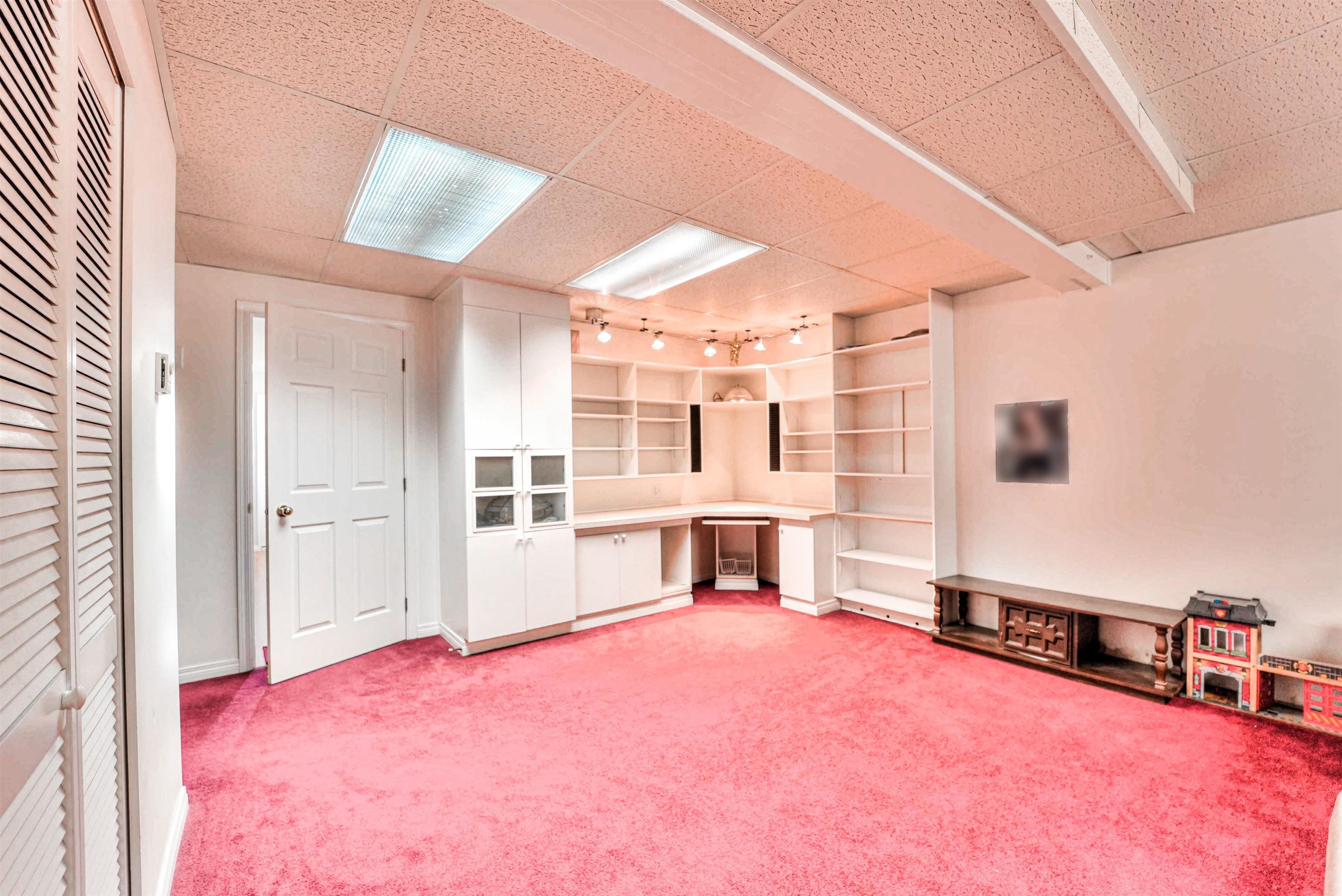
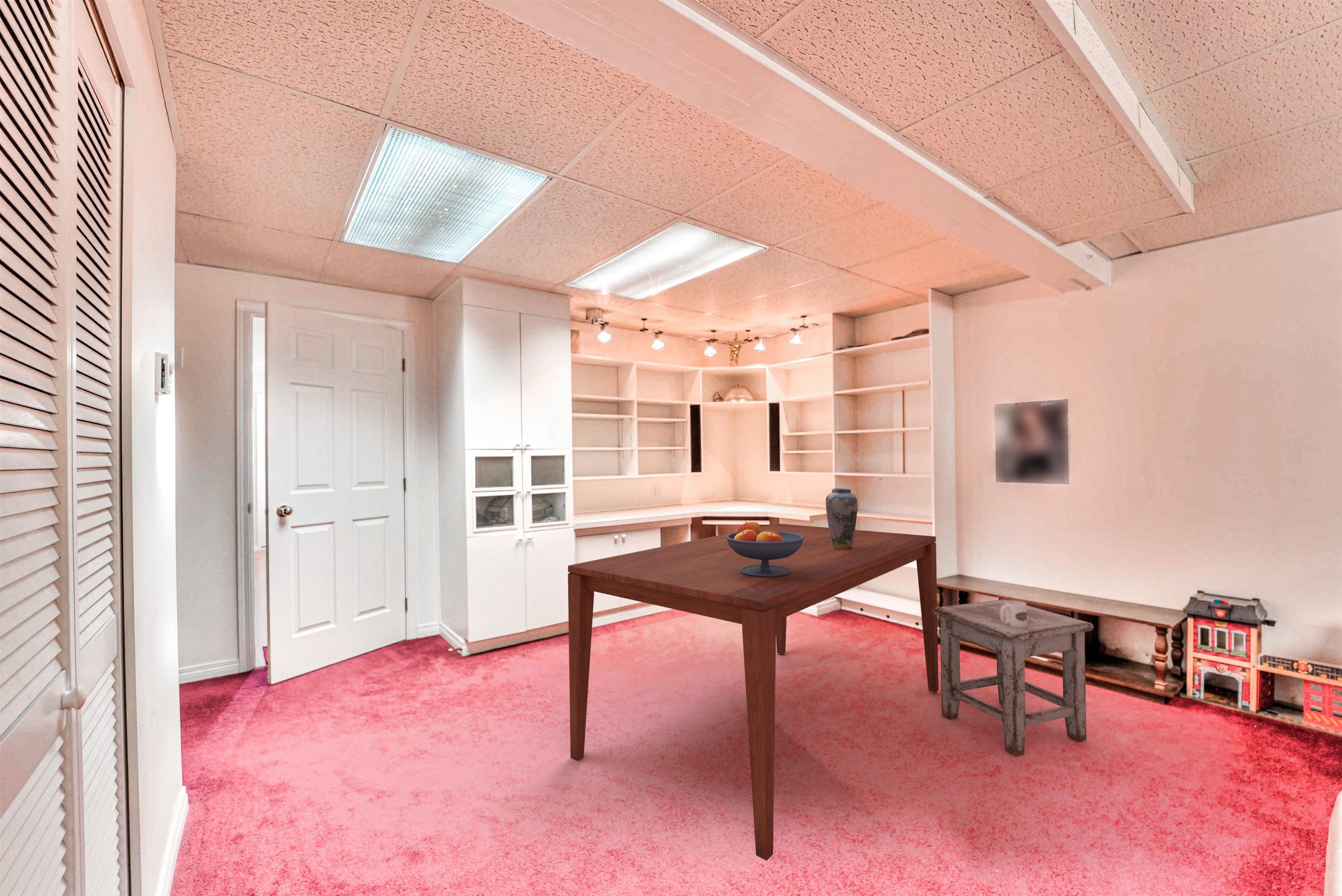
+ vase [825,488,858,550]
+ stool [933,599,1094,757]
+ fruit bowl [726,521,804,577]
+ dining table [567,523,939,861]
+ mug [1000,600,1027,627]
